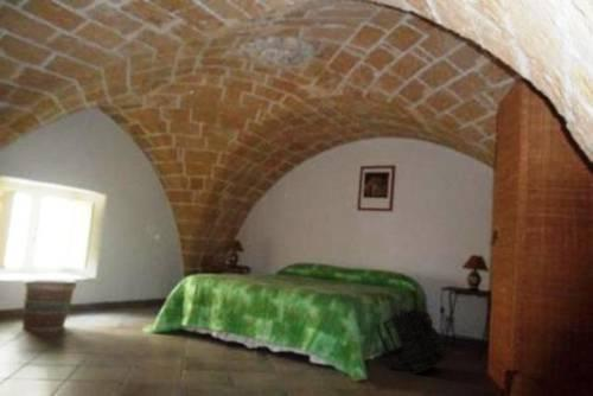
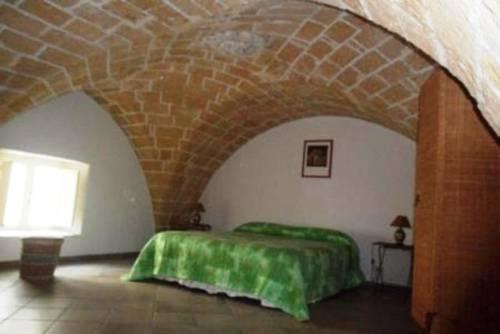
- backpack [375,307,448,376]
